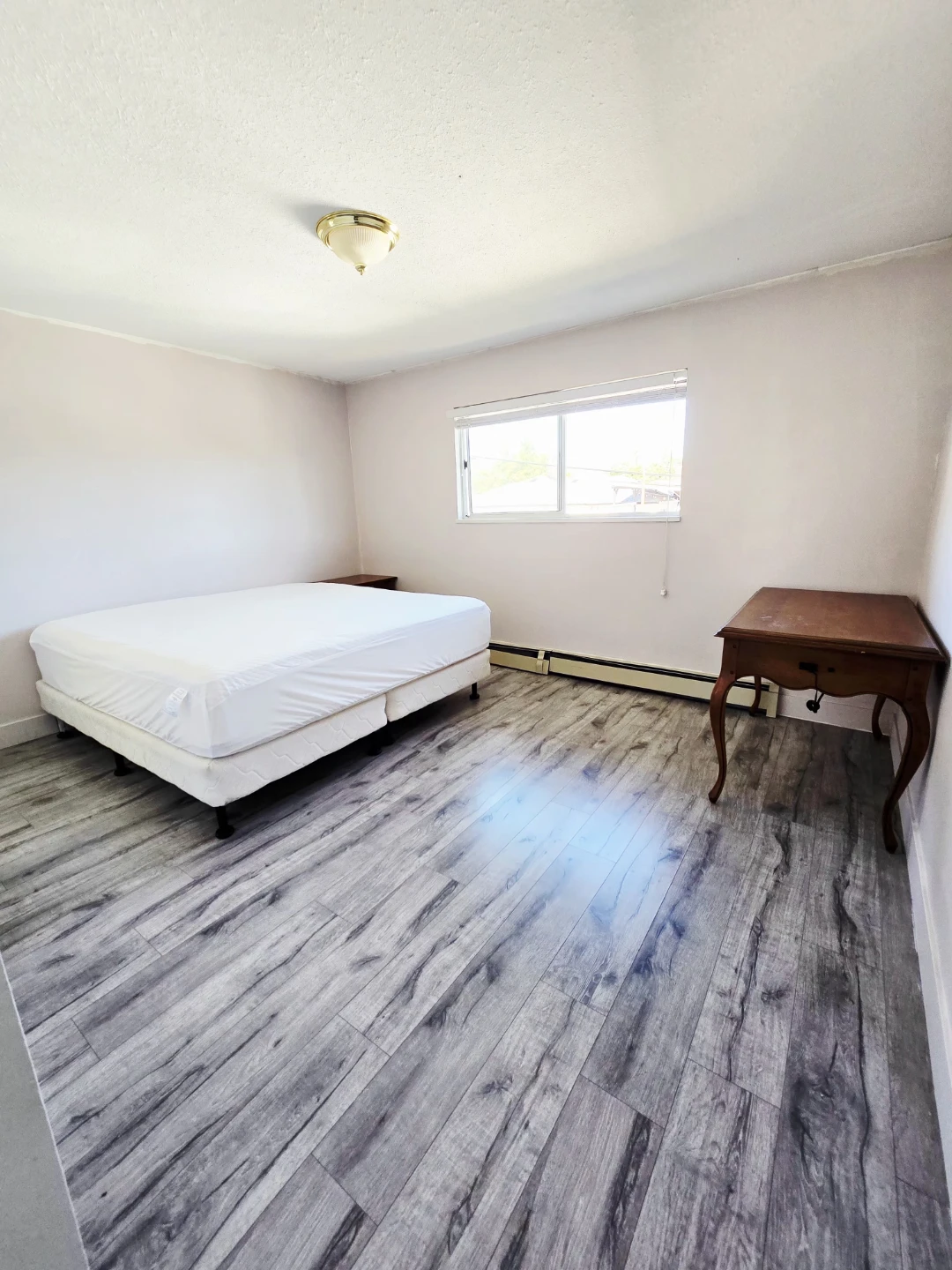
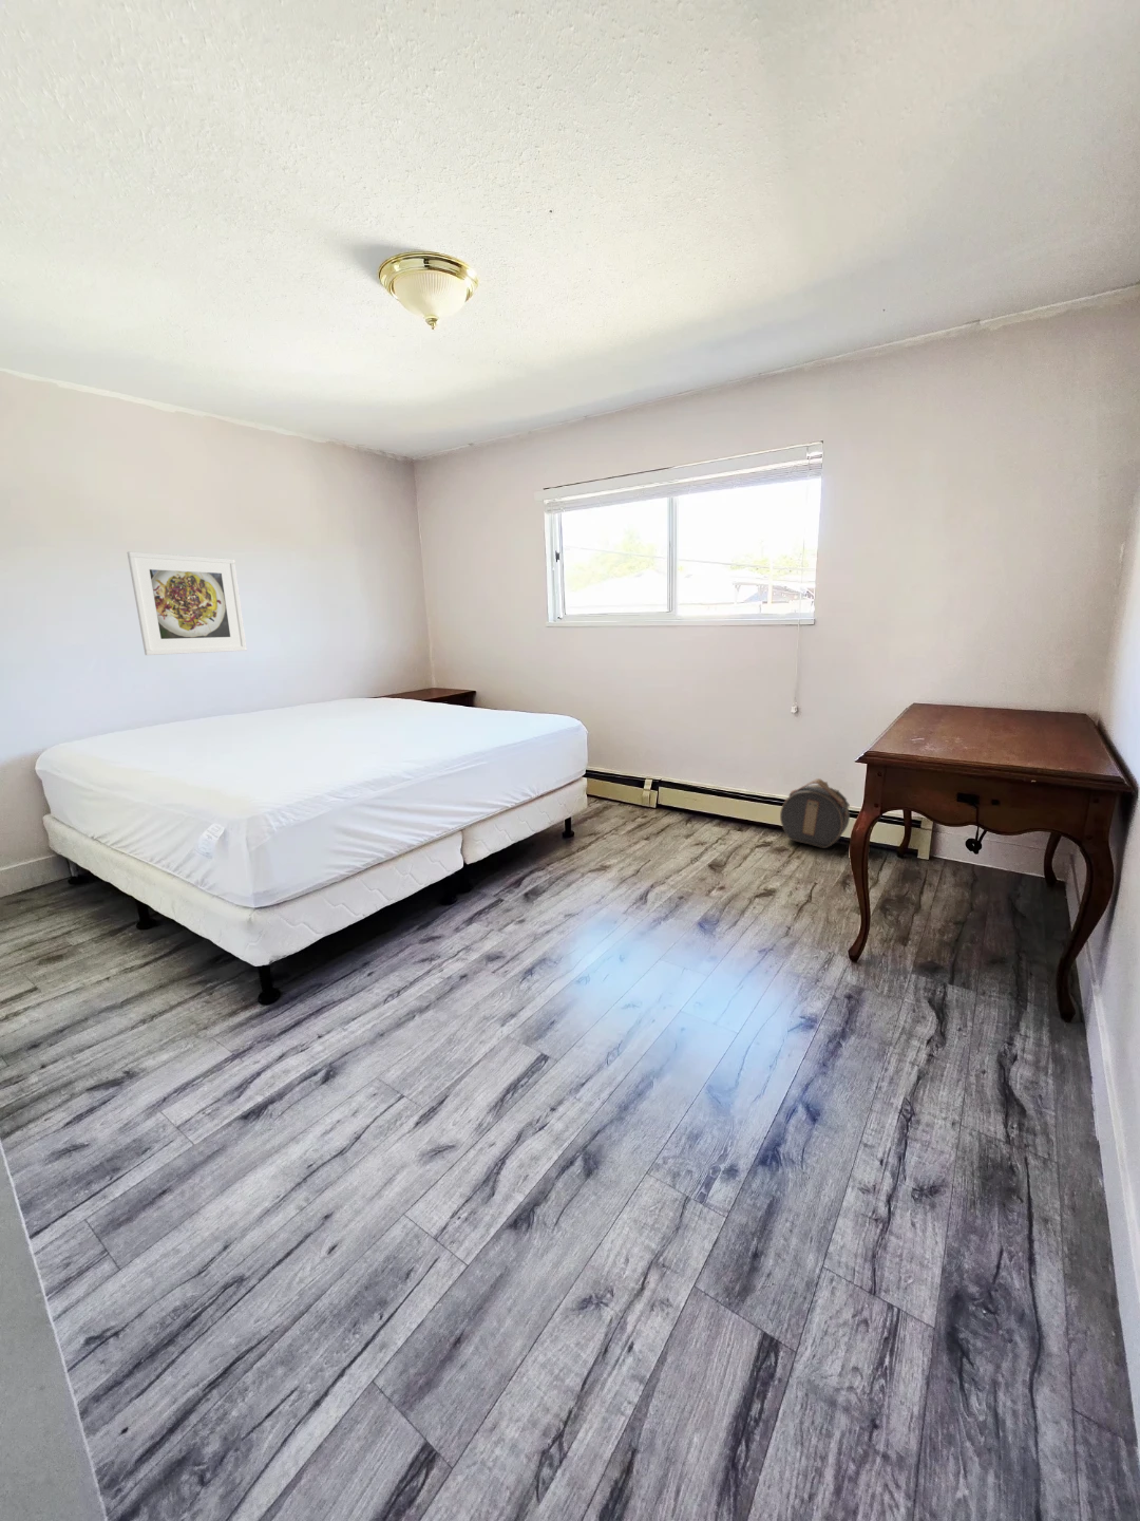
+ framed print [127,550,248,656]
+ hat box [780,777,850,849]
